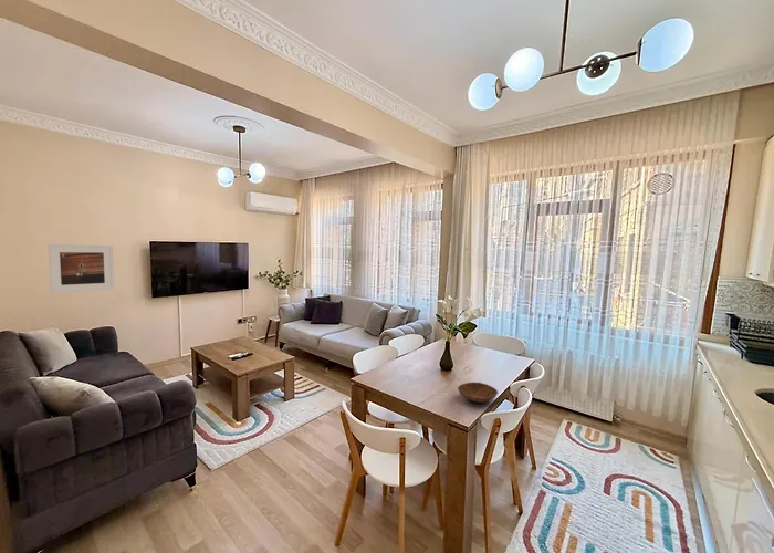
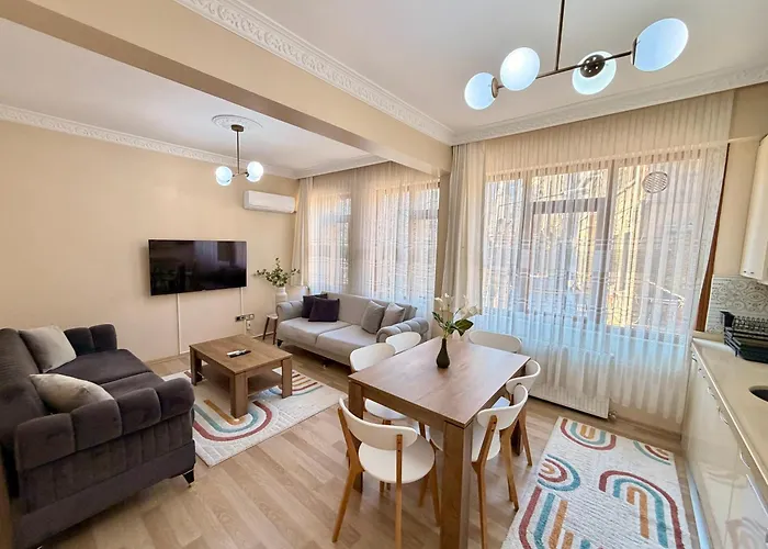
- bowl [457,382,499,404]
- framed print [46,243,115,294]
